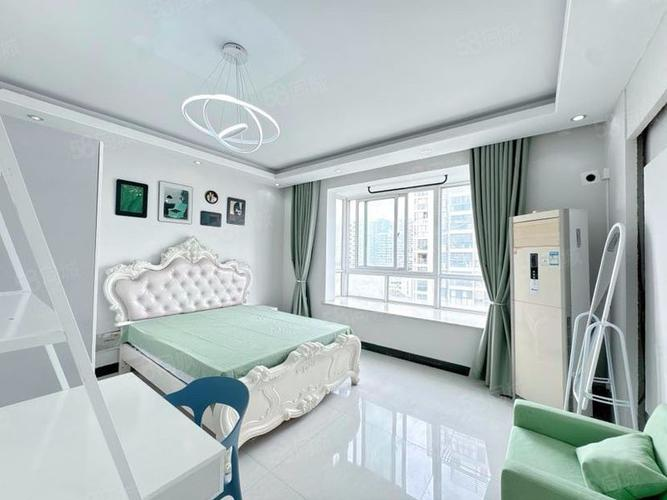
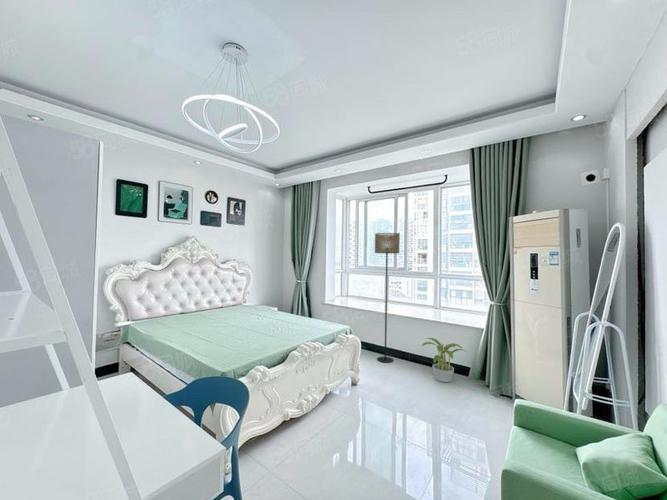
+ floor lamp [374,232,401,364]
+ potted plant [421,337,468,383]
